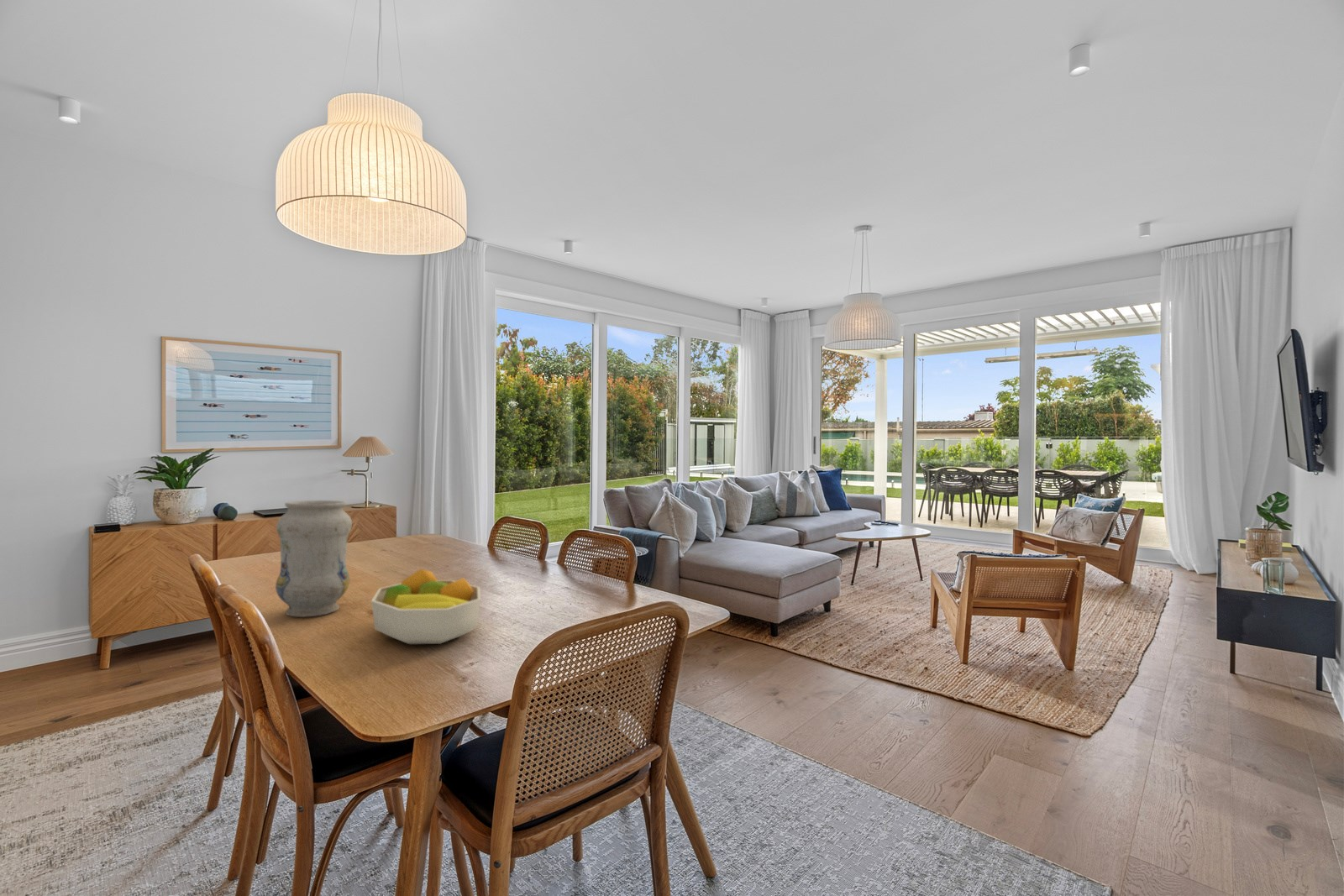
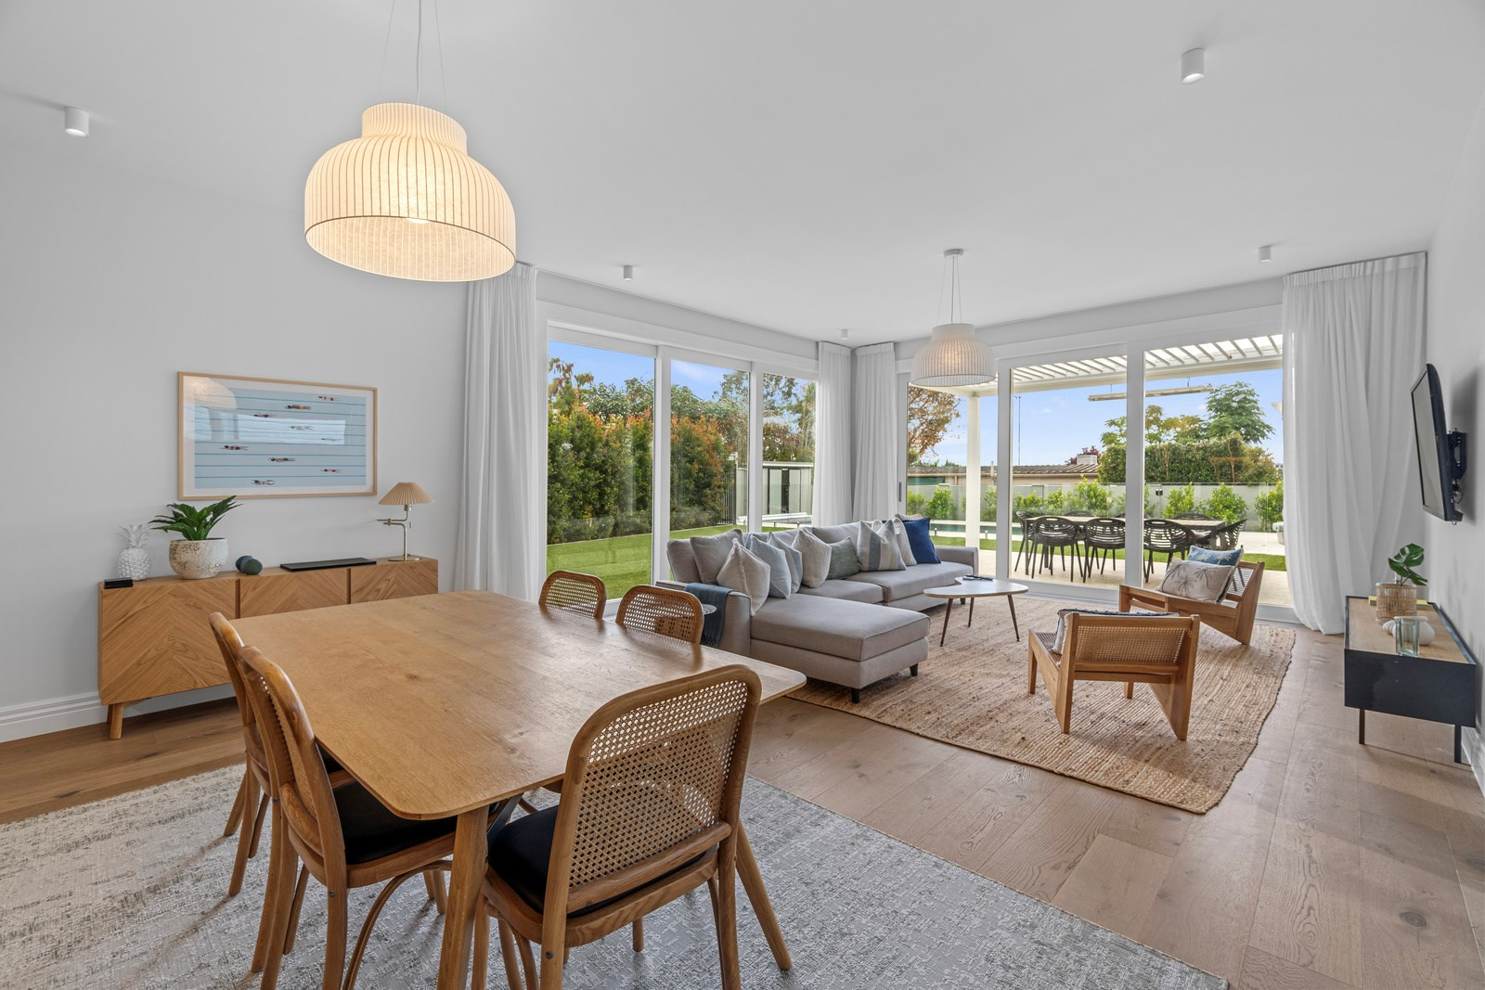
- vase [275,500,353,618]
- fruit bowl [370,568,481,645]
